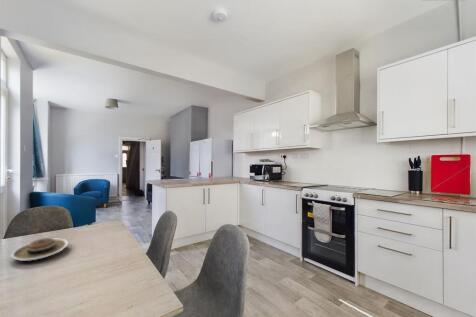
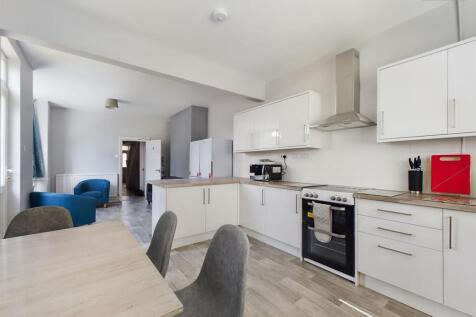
- plate [10,237,69,262]
